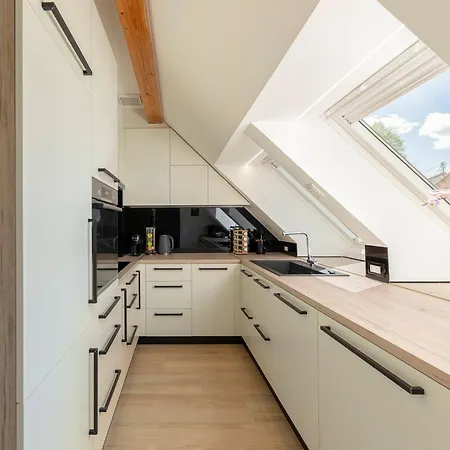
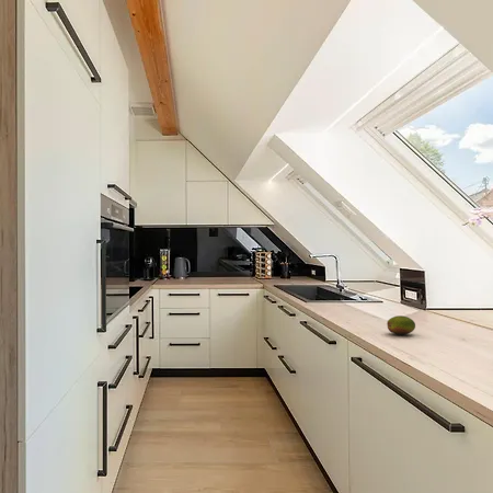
+ fruit [386,314,416,335]
